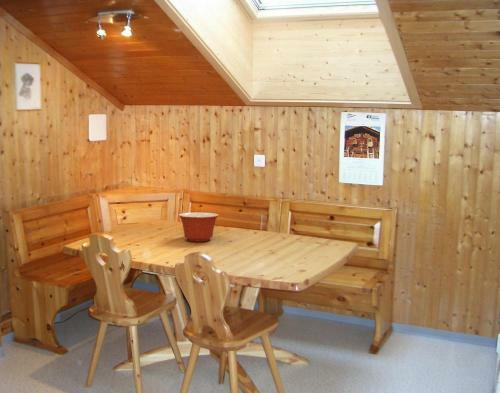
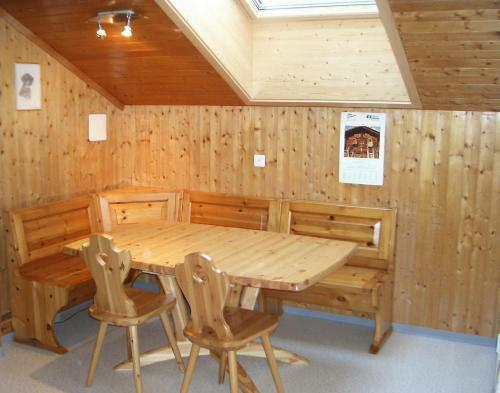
- mixing bowl [178,211,220,243]
